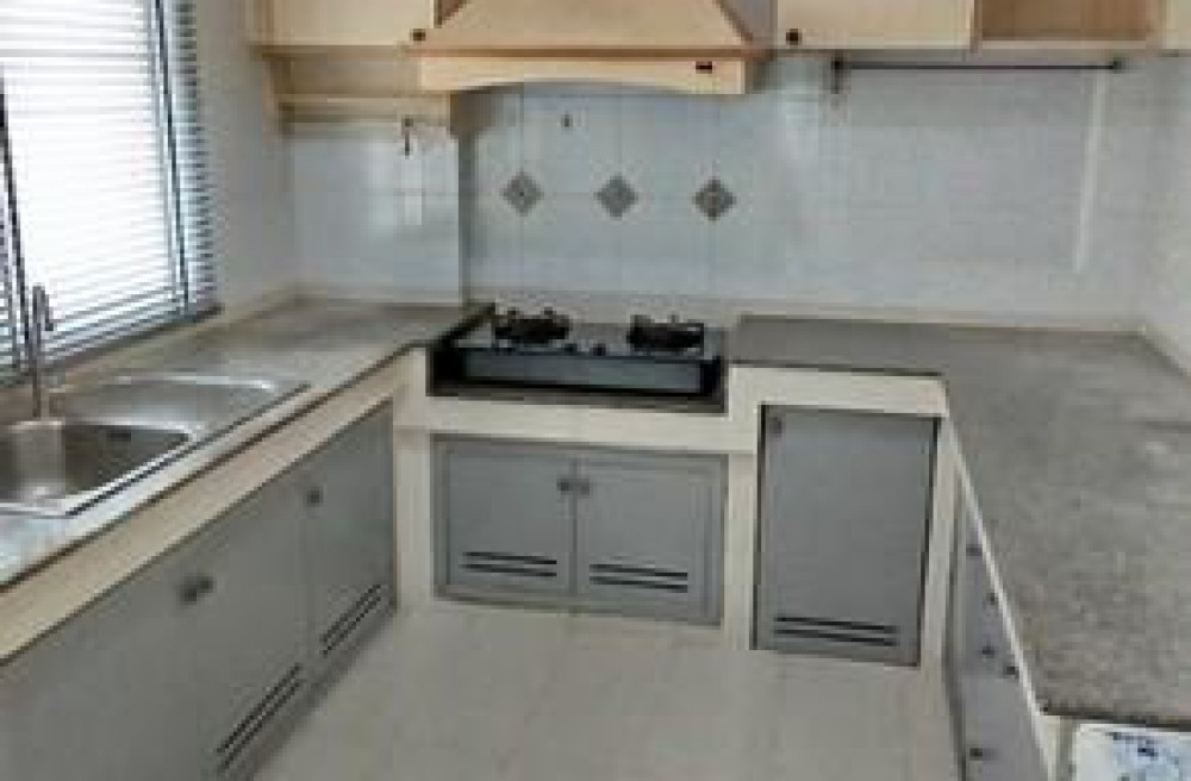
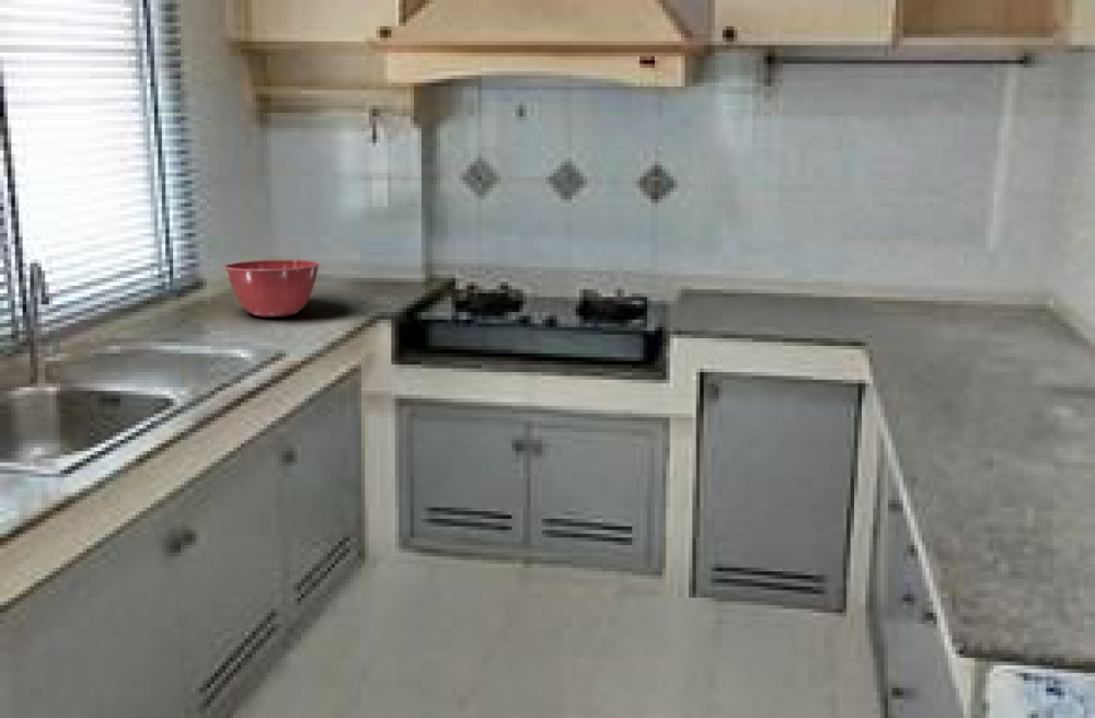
+ mixing bowl [223,259,321,317]
